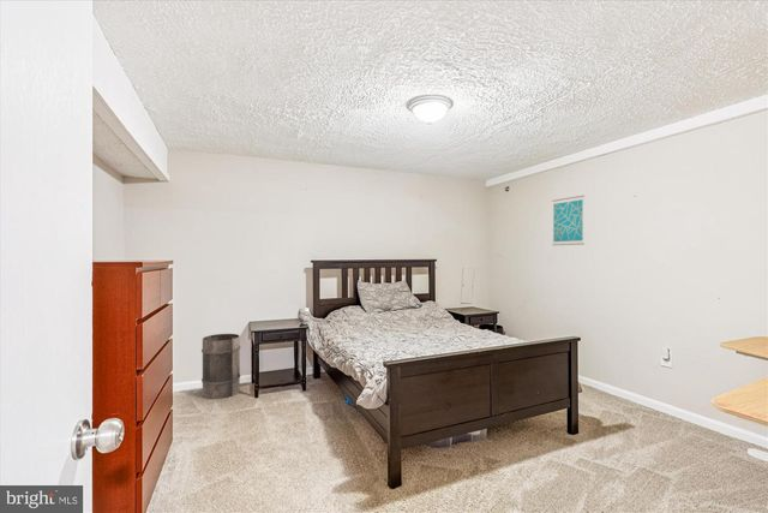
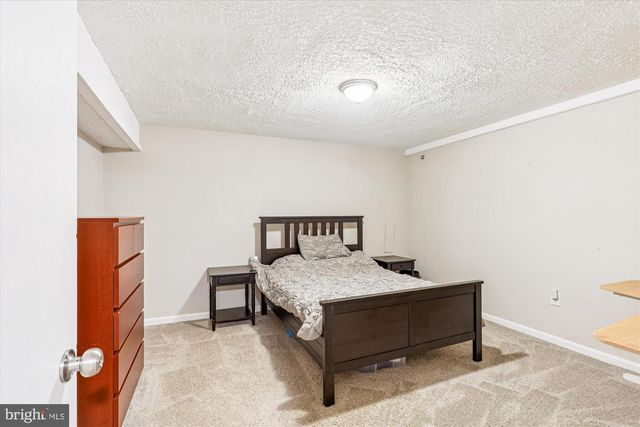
- wall art [551,195,586,246]
- trash bin [200,333,241,400]
